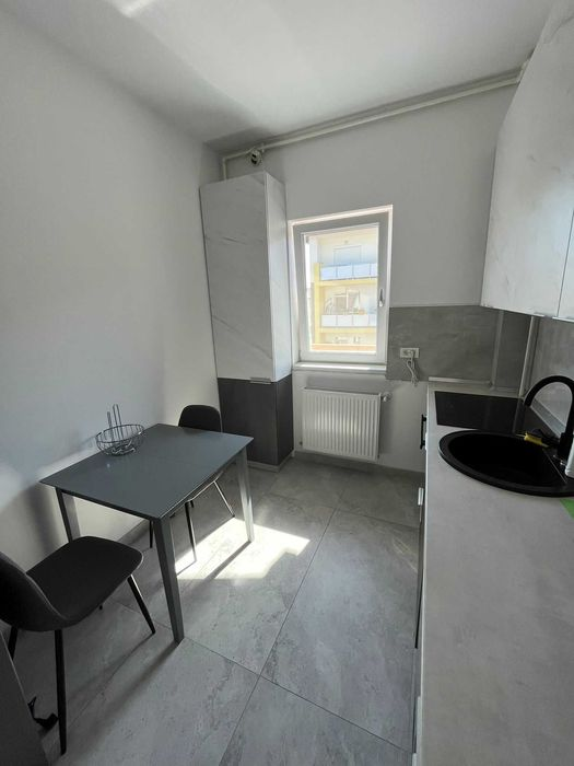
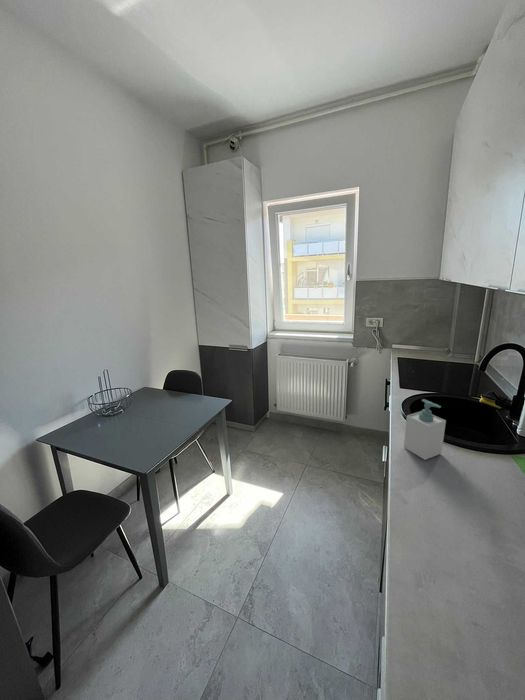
+ soap bottle [403,398,447,461]
